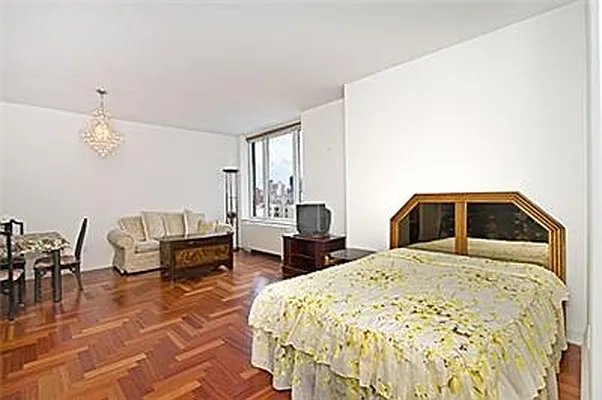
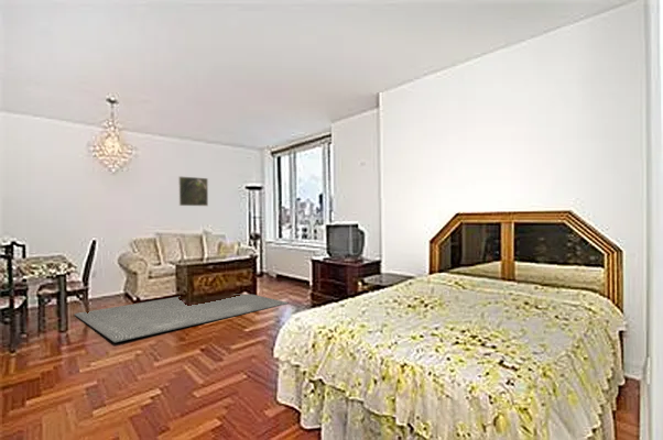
+ rug [74,294,290,343]
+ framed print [177,175,209,207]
